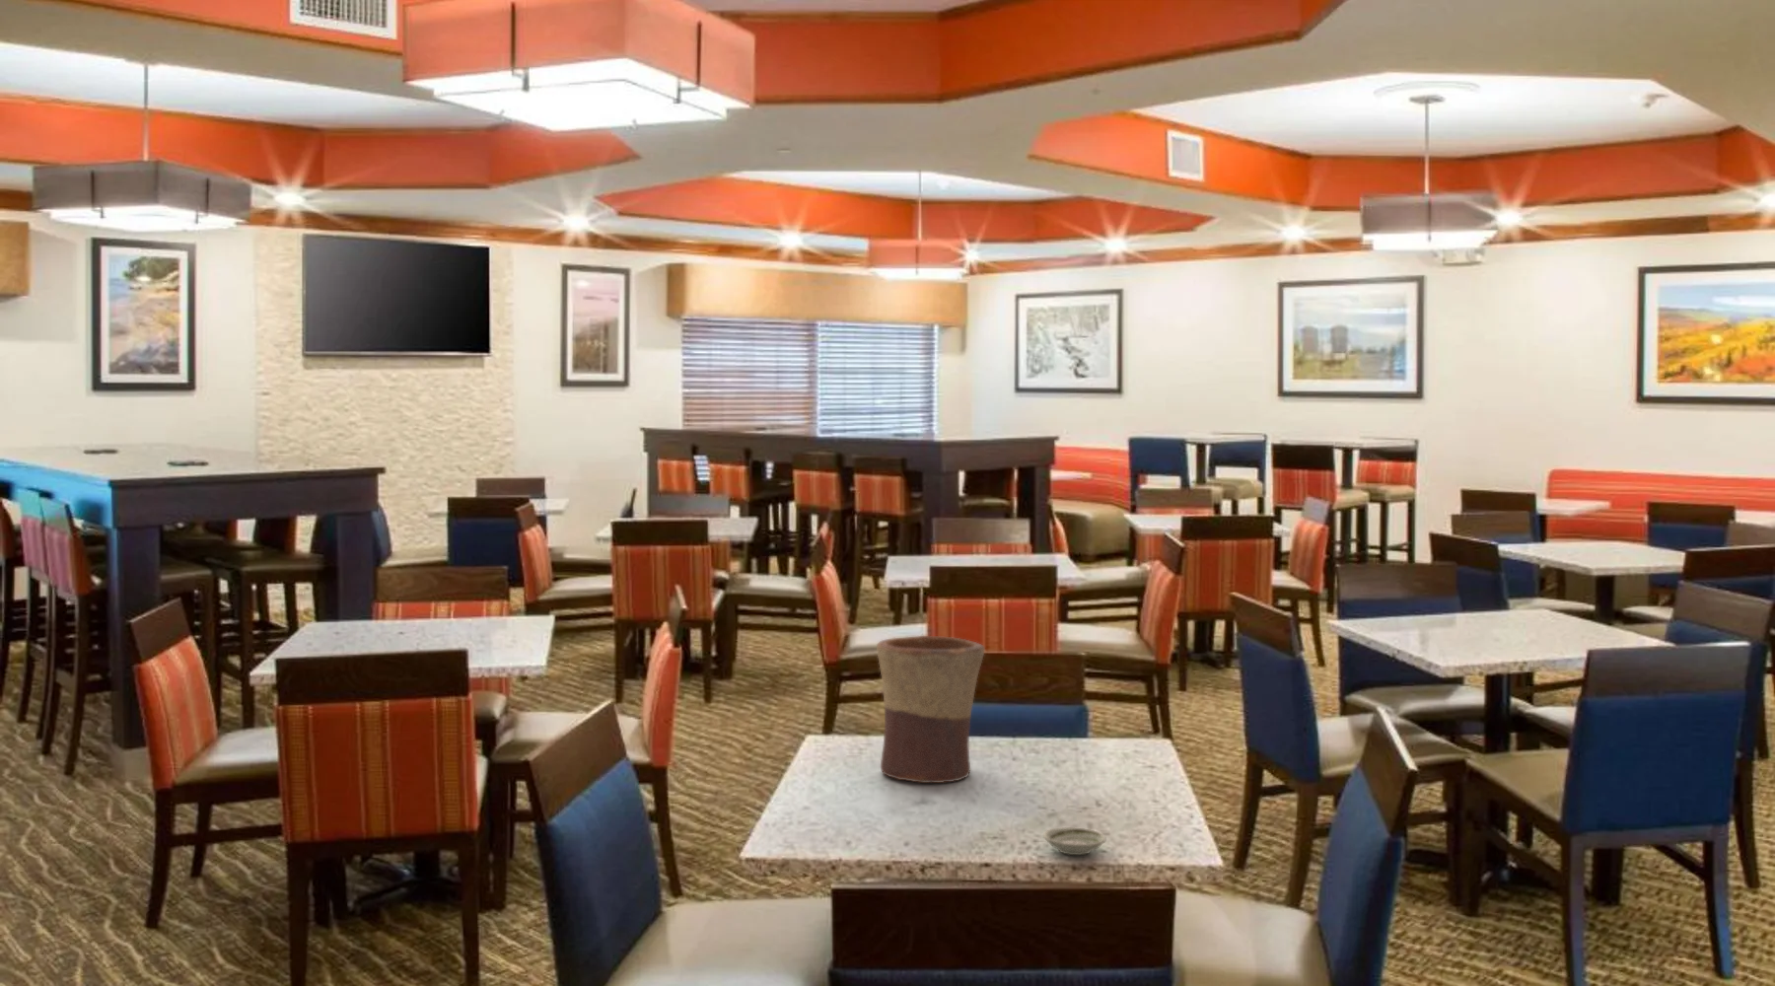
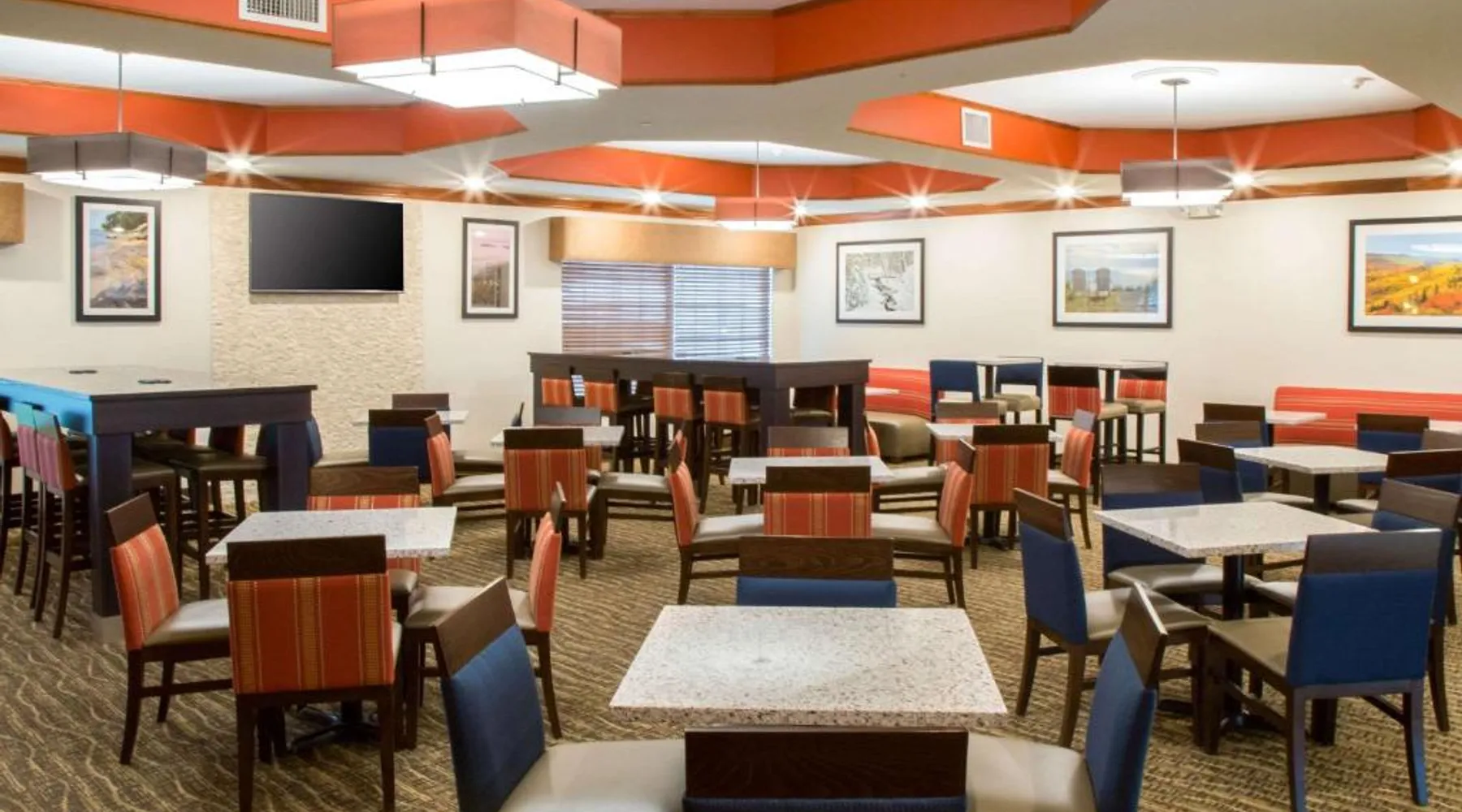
- flower pot [875,635,986,784]
- saucer [1043,826,1106,856]
